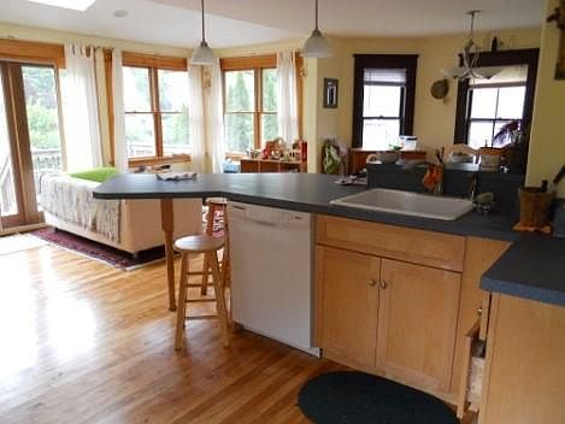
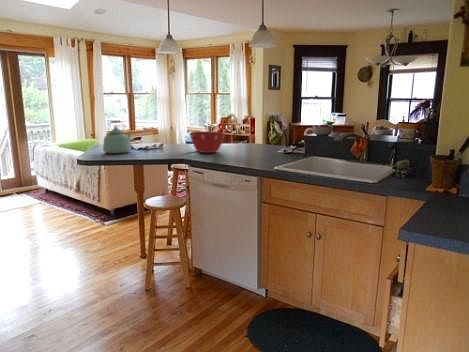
+ kettle [102,119,133,155]
+ mixing bowl [188,130,226,154]
